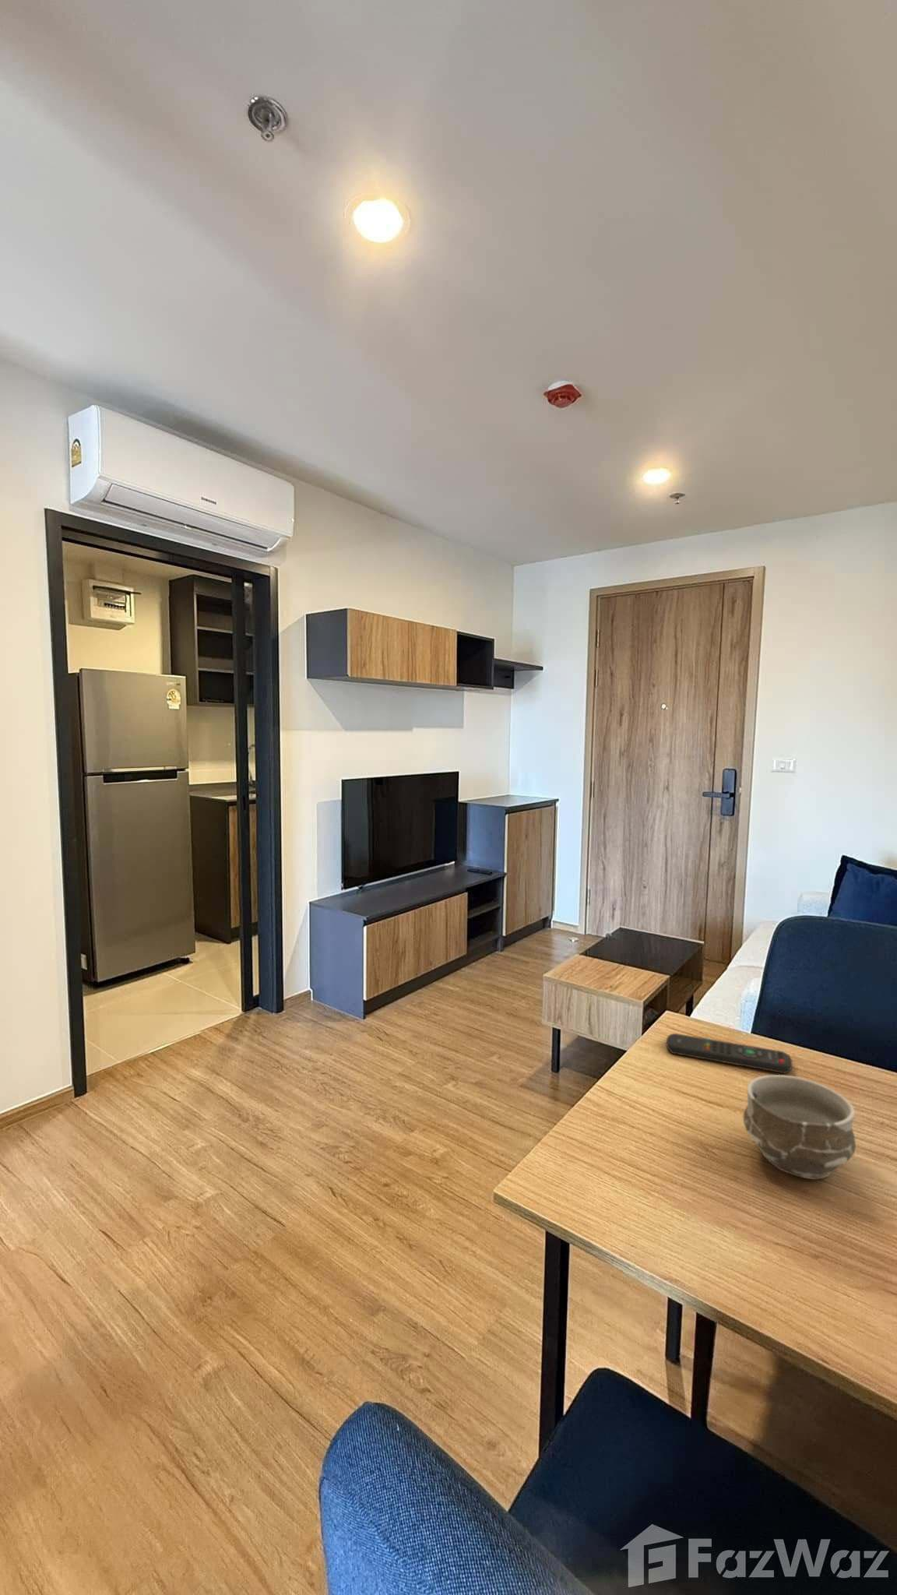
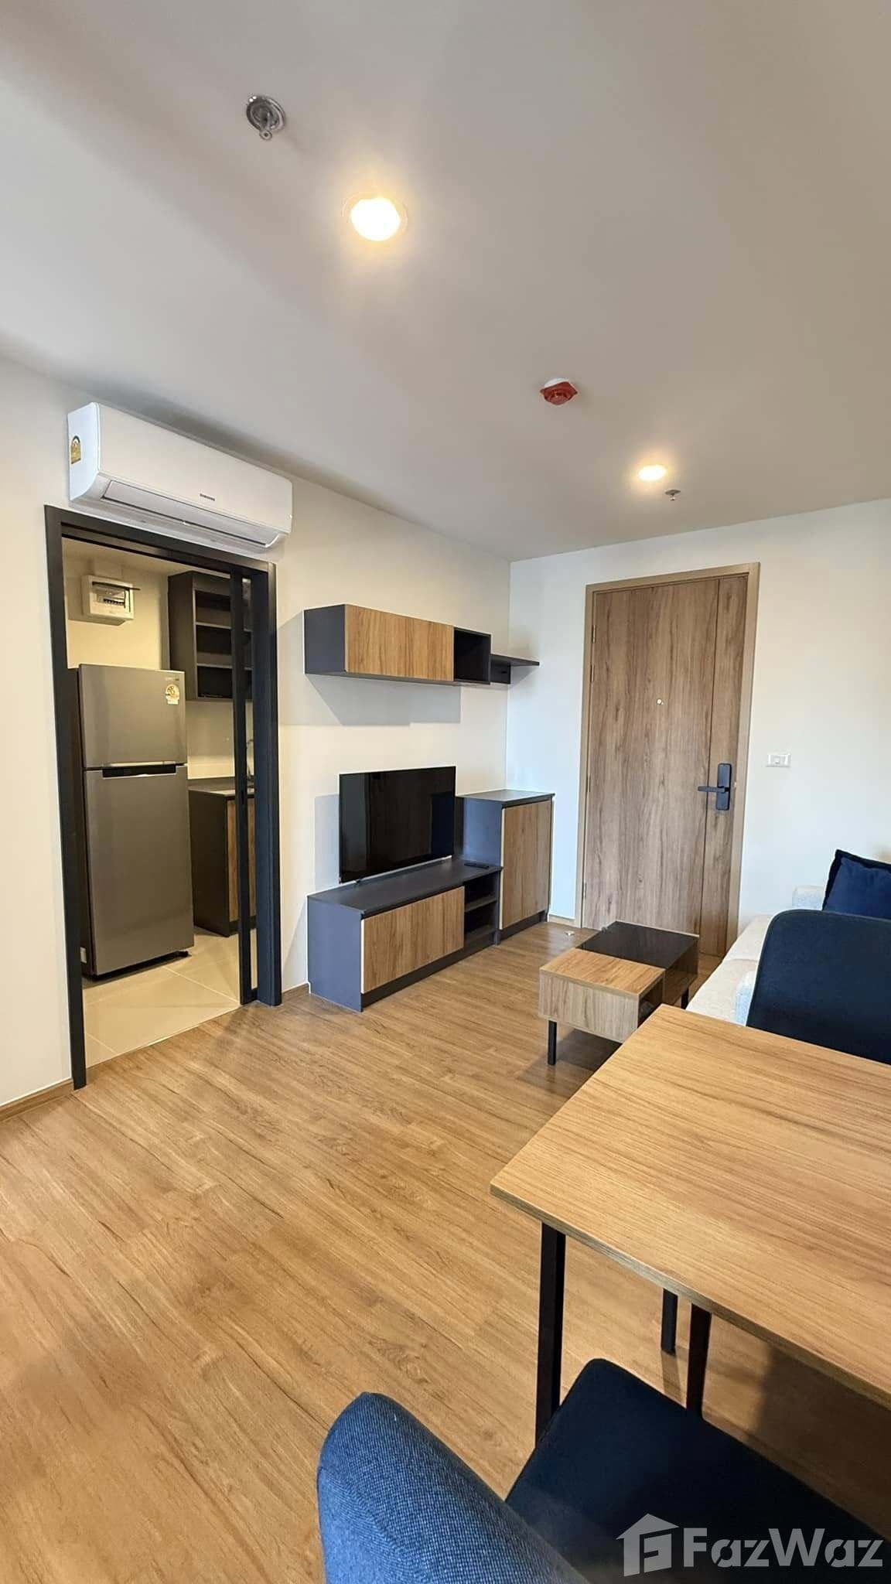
- ceramic bowl [743,1074,856,1181]
- remote control [666,1033,793,1074]
